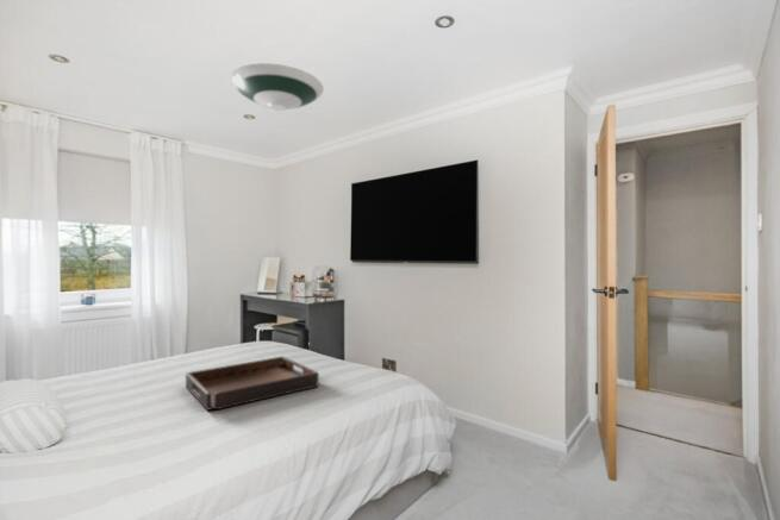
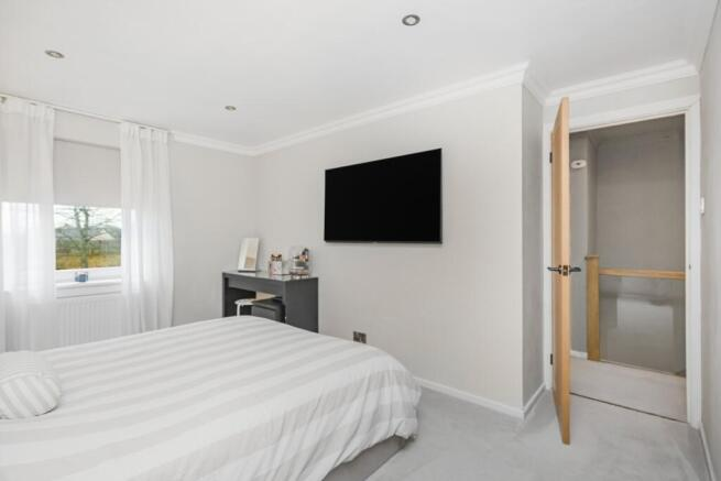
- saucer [229,63,325,112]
- serving tray [185,356,320,412]
